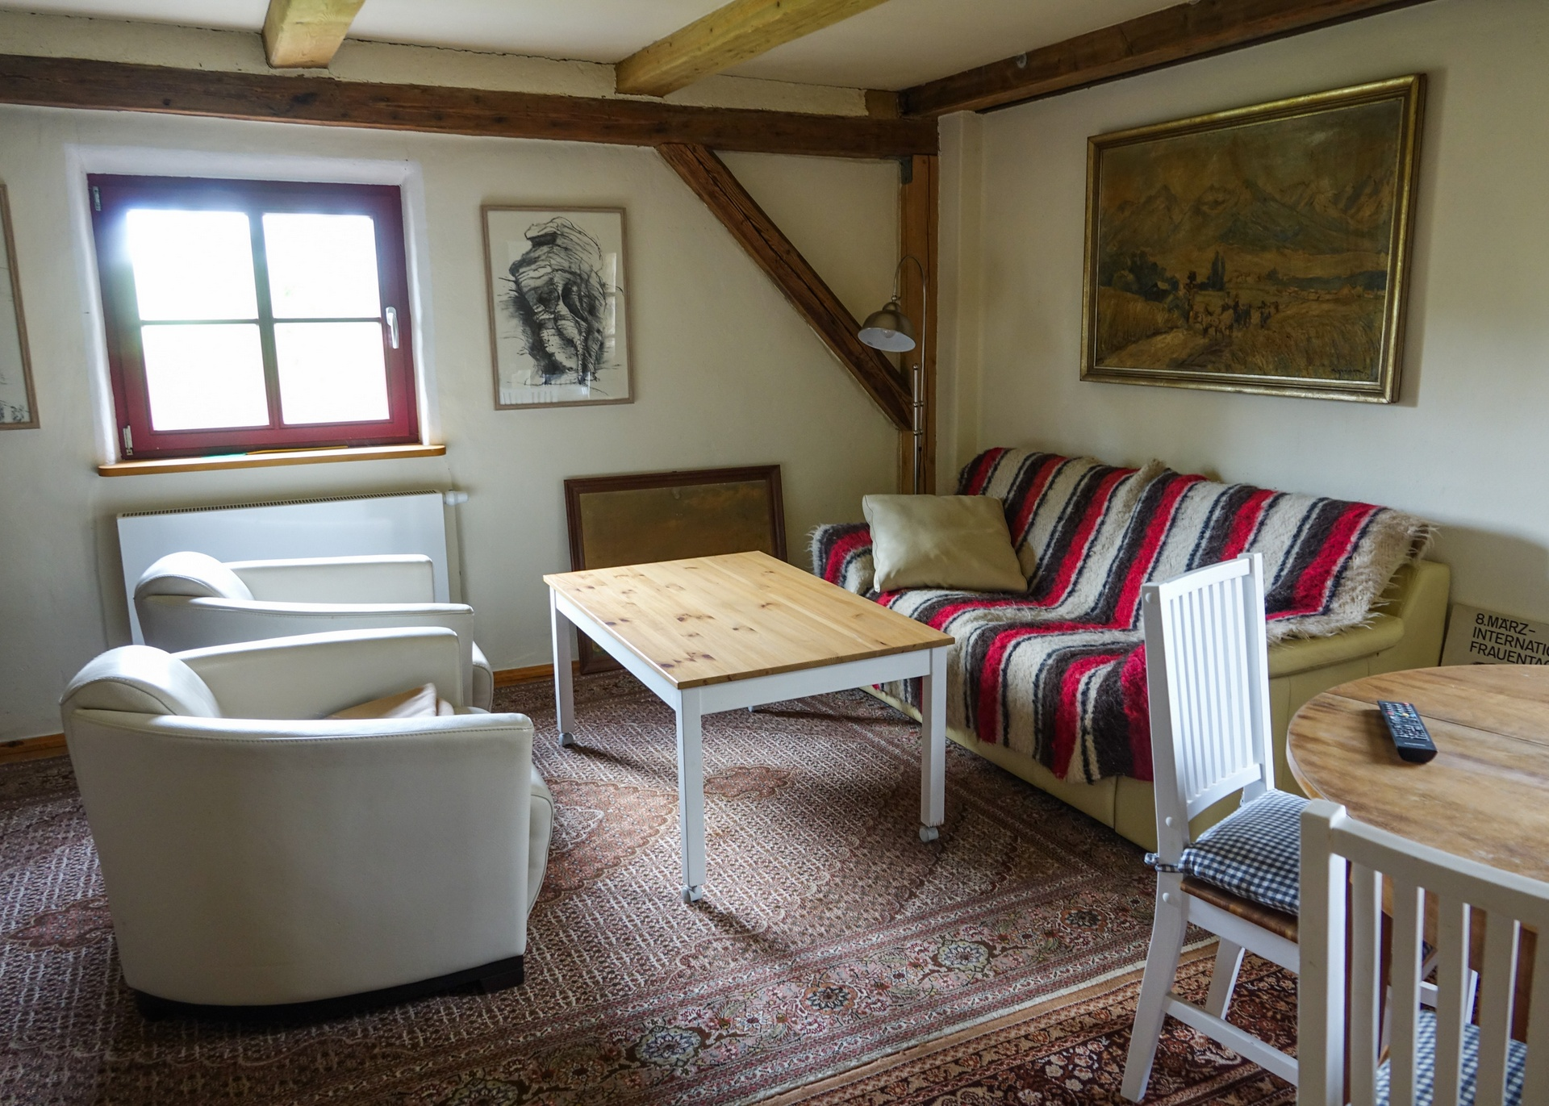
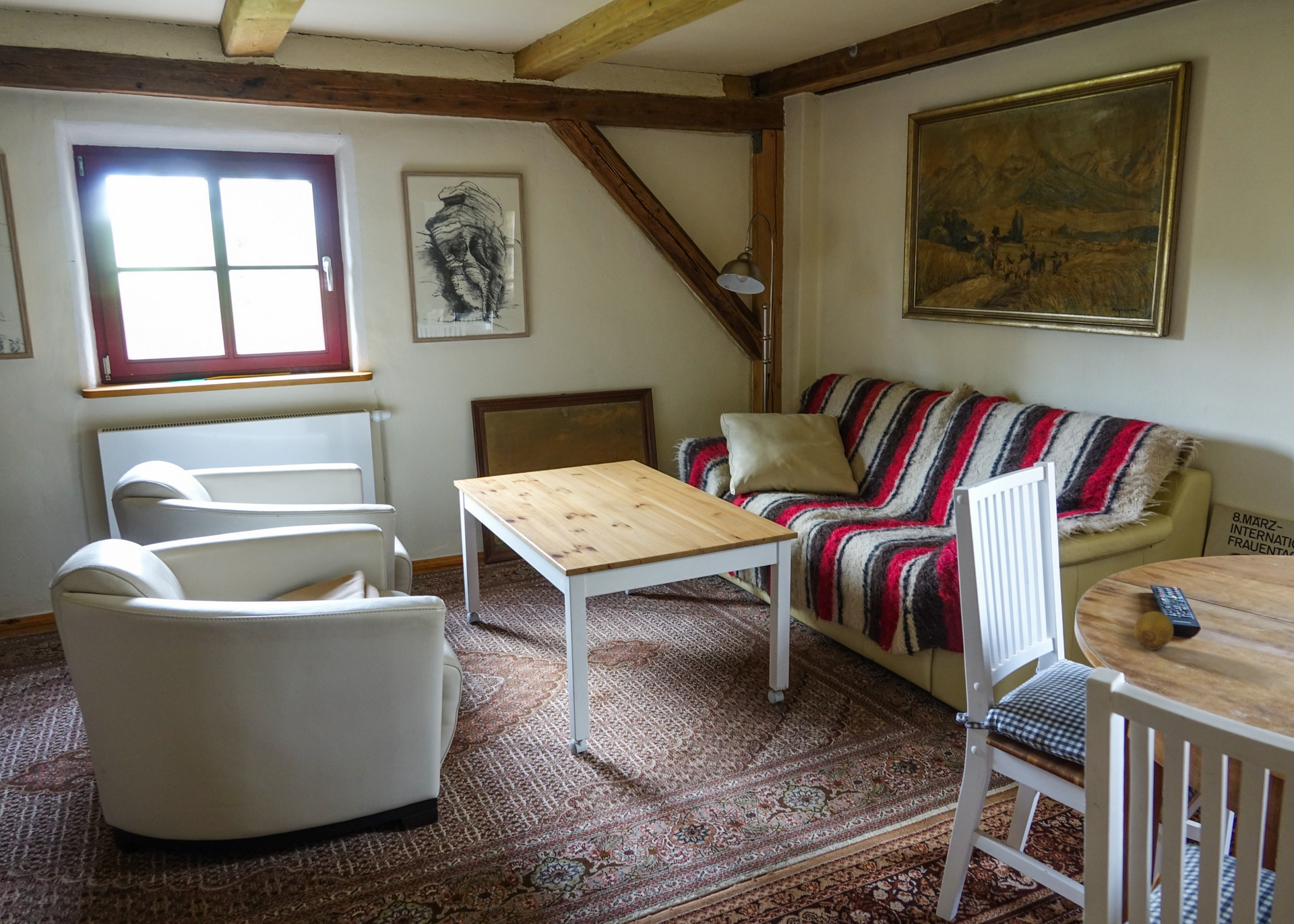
+ fruit [1134,611,1175,650]
